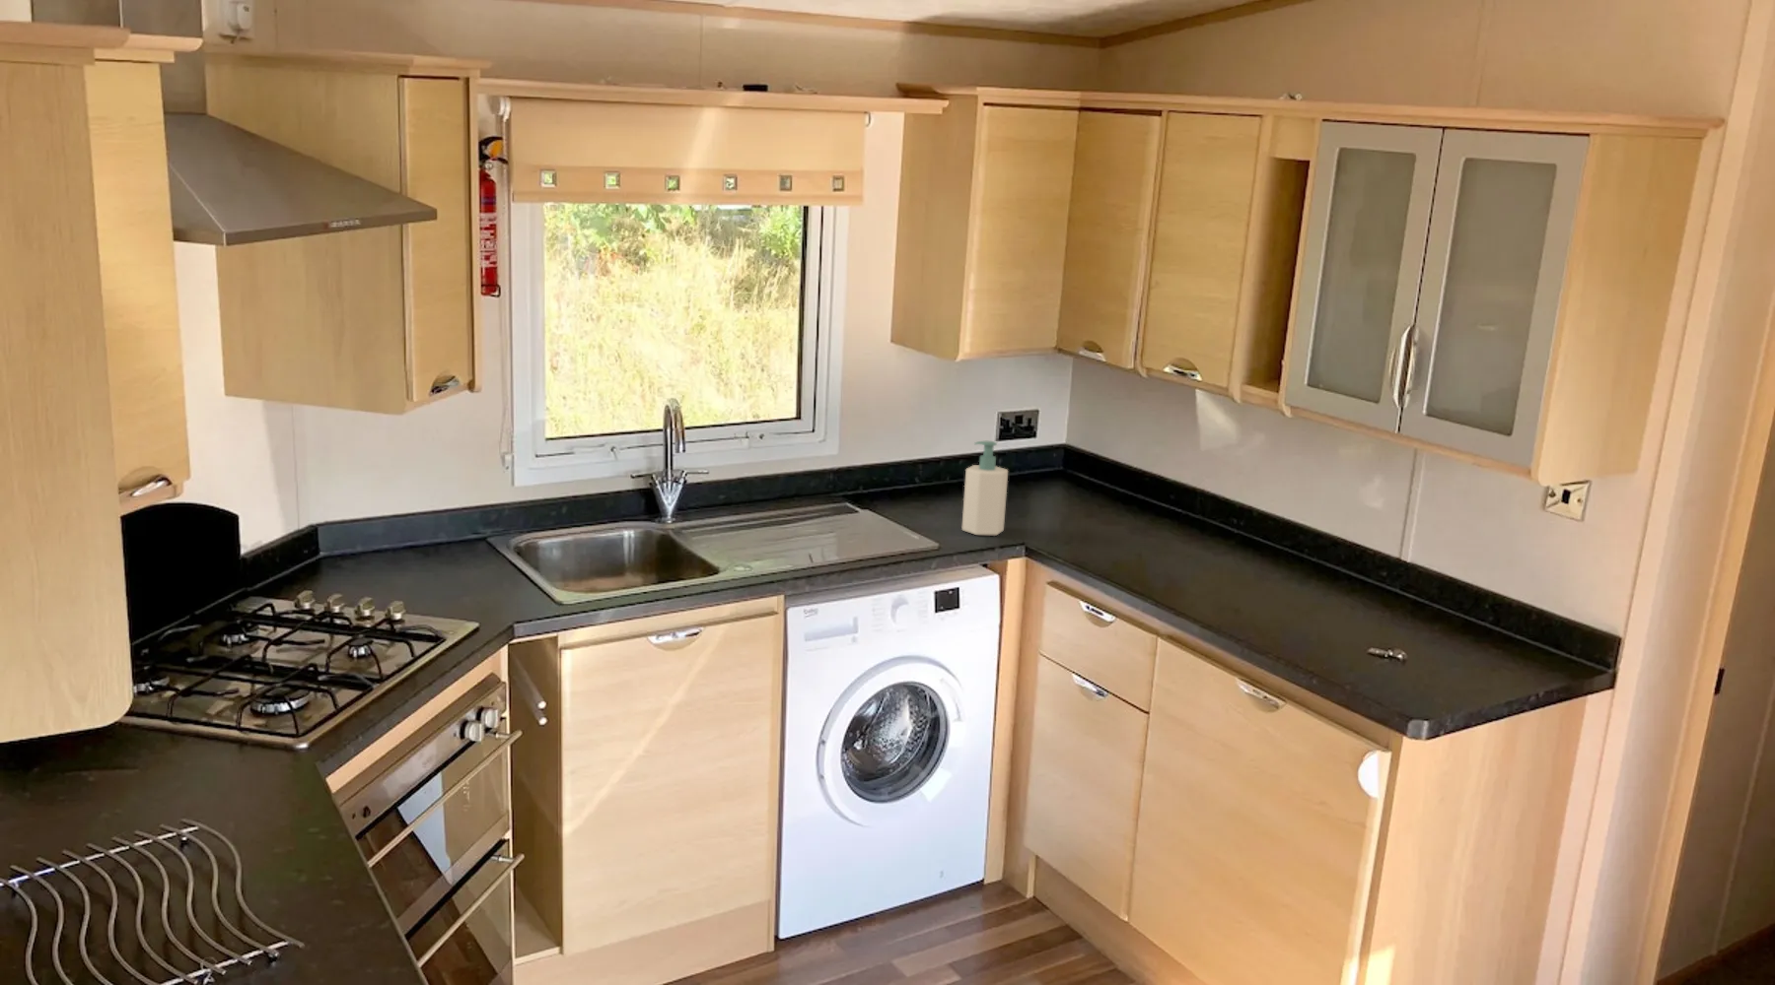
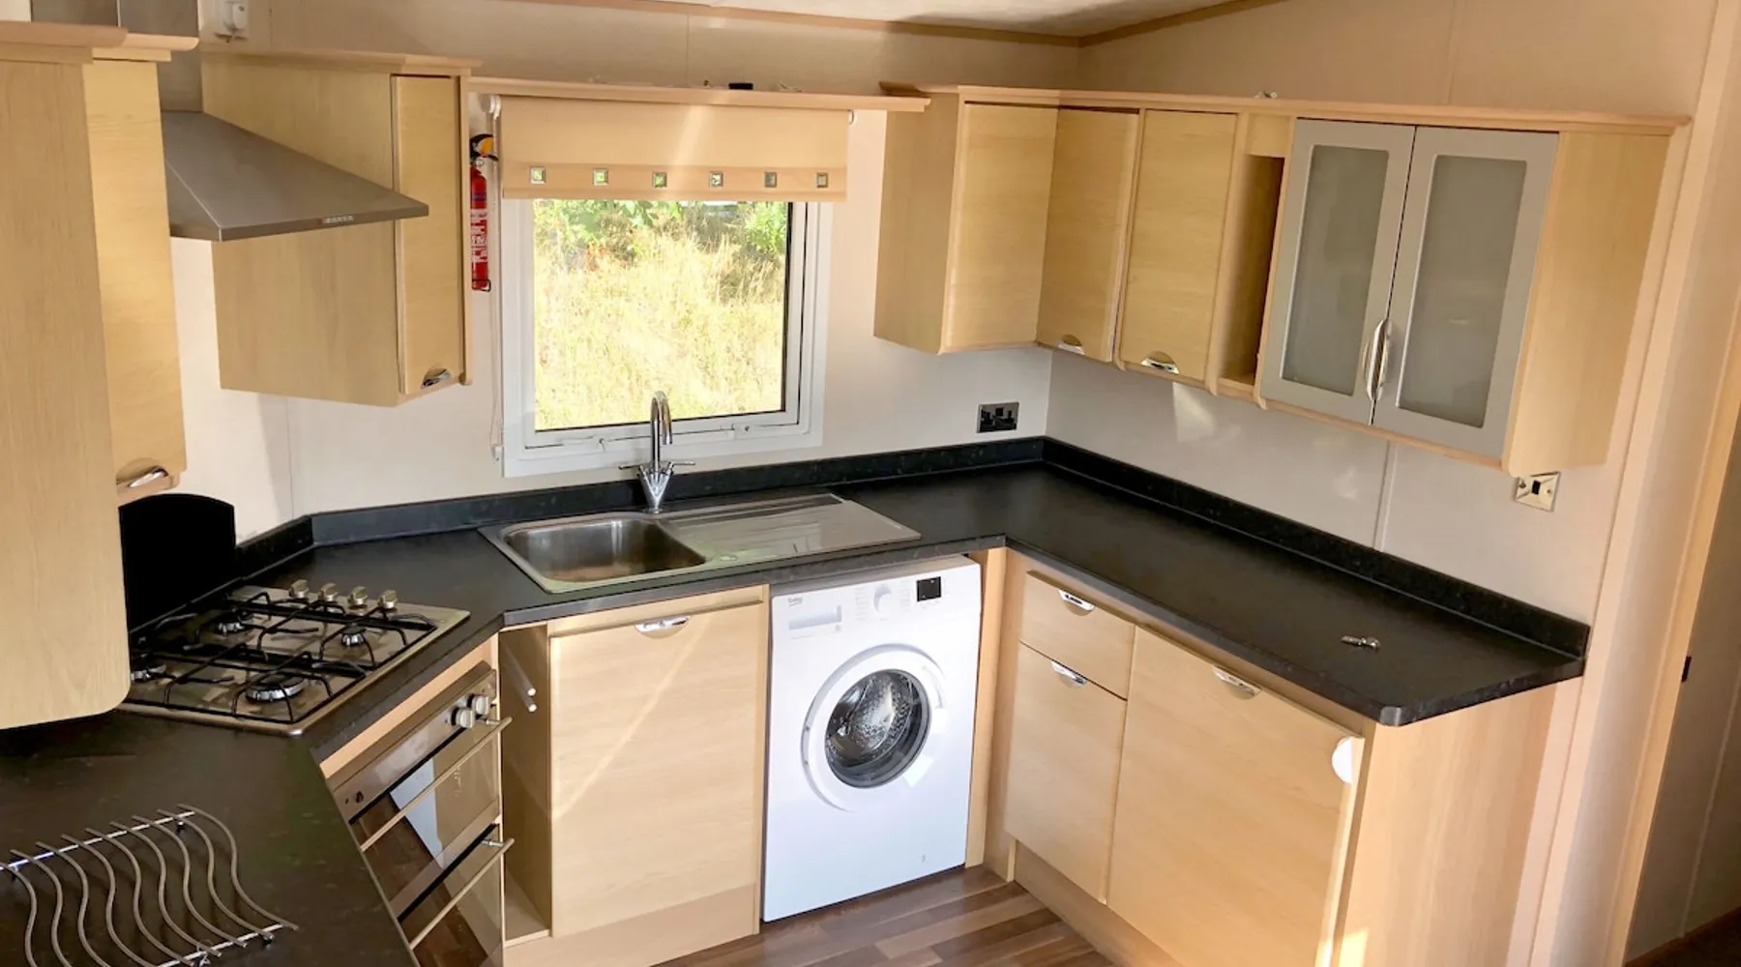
- soap bottle [960,440,1009,537]
